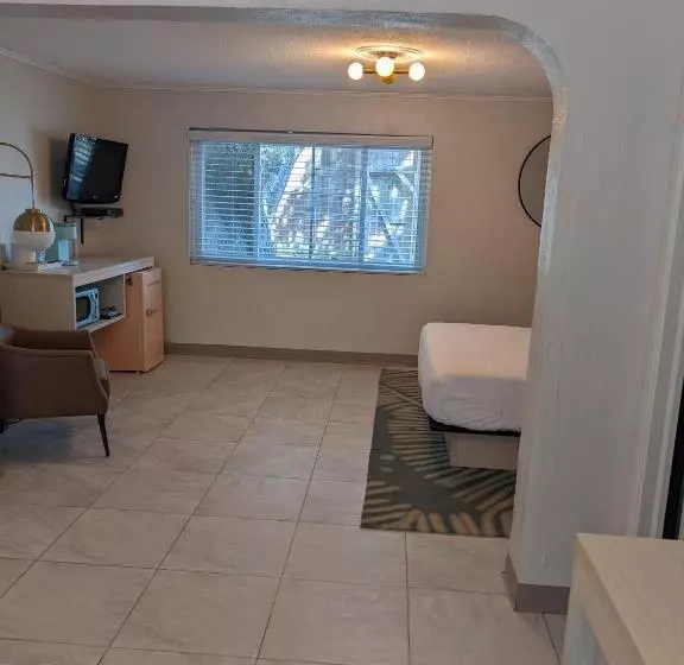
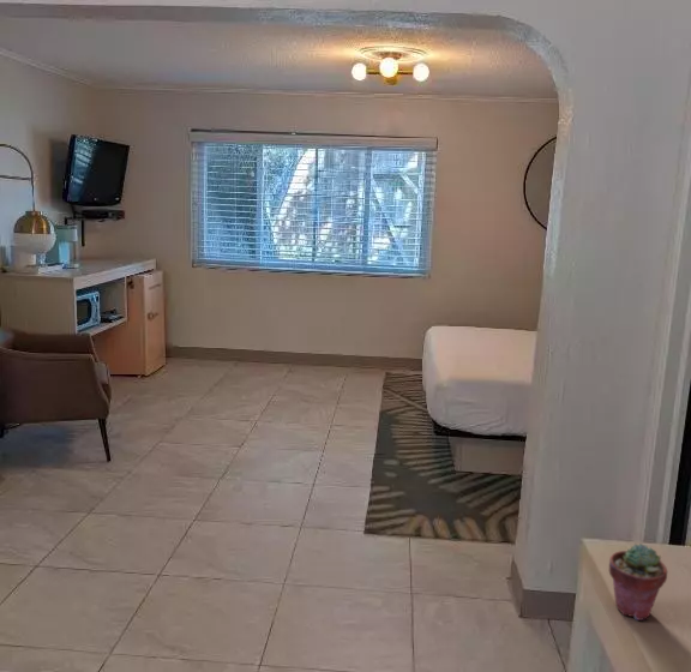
+ potted succulent [608,542,668,622]
